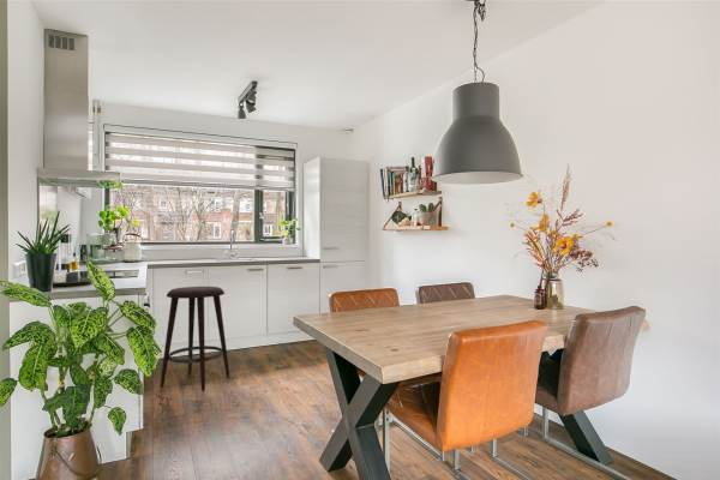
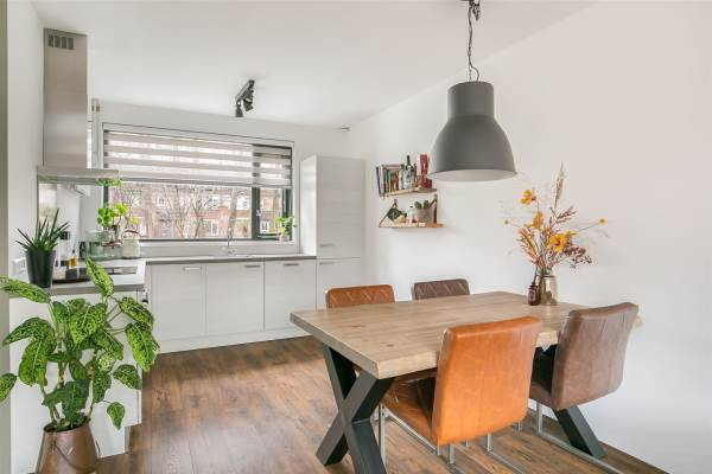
- stool [158,286,230,394]
